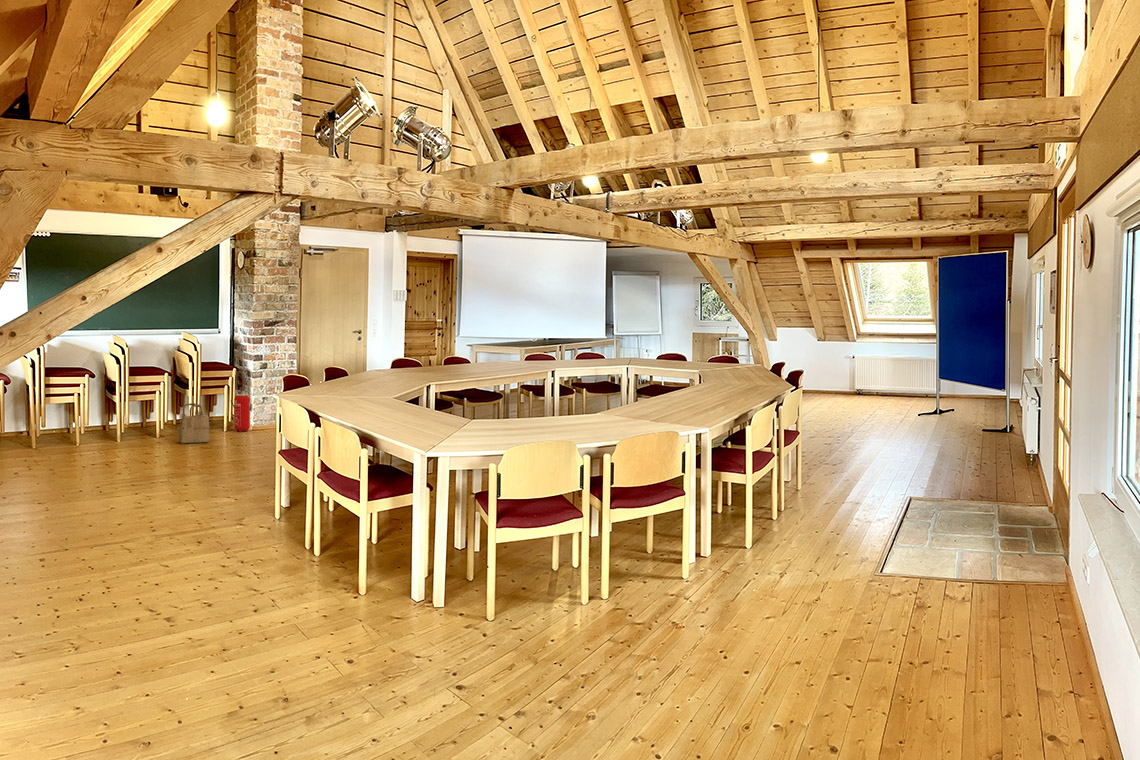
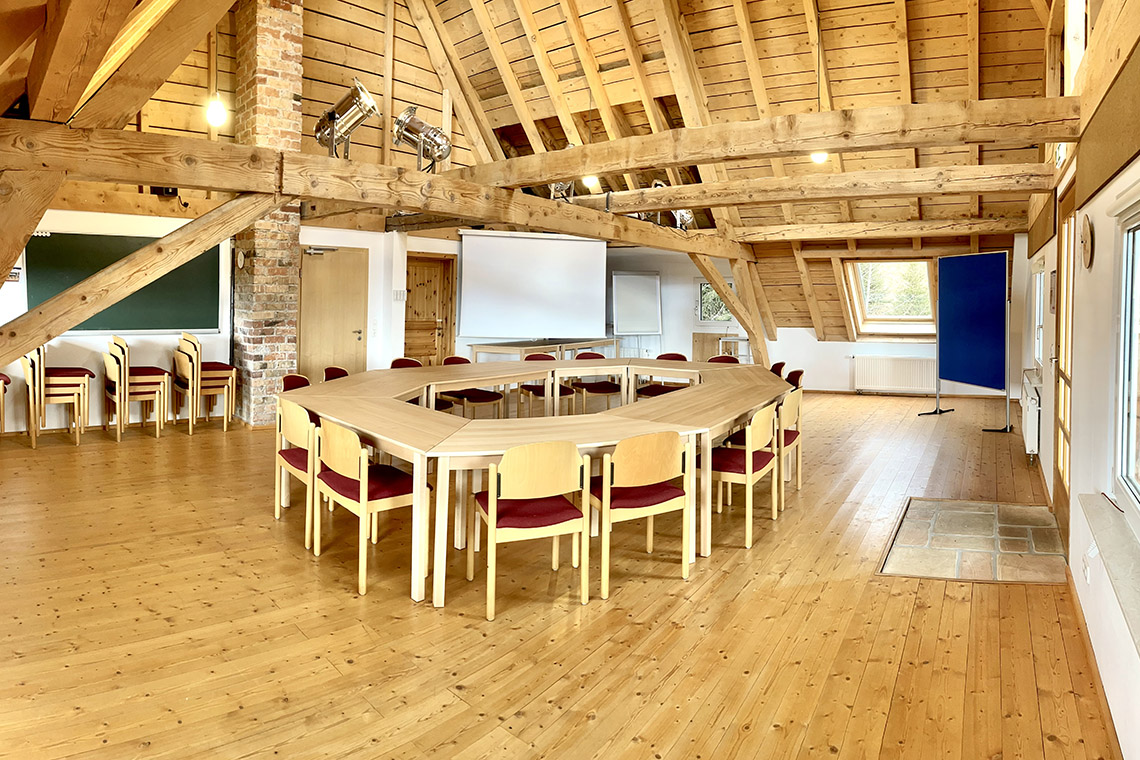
- fire extinguisher [230,370,253,433]
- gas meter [176,402,212,444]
